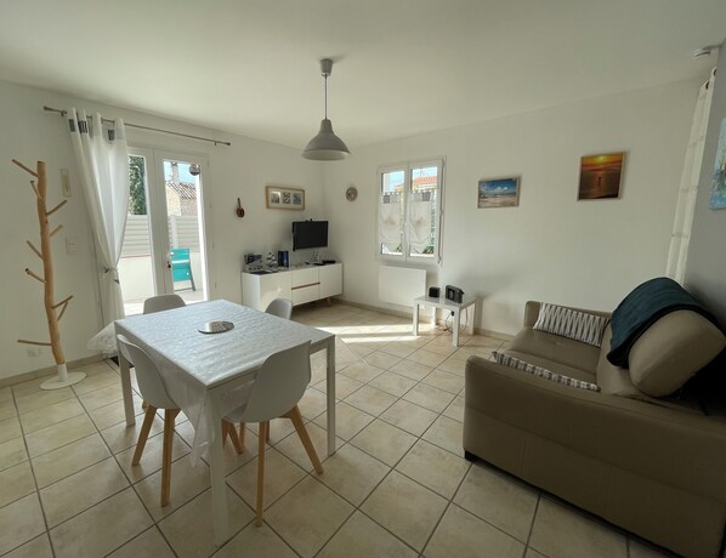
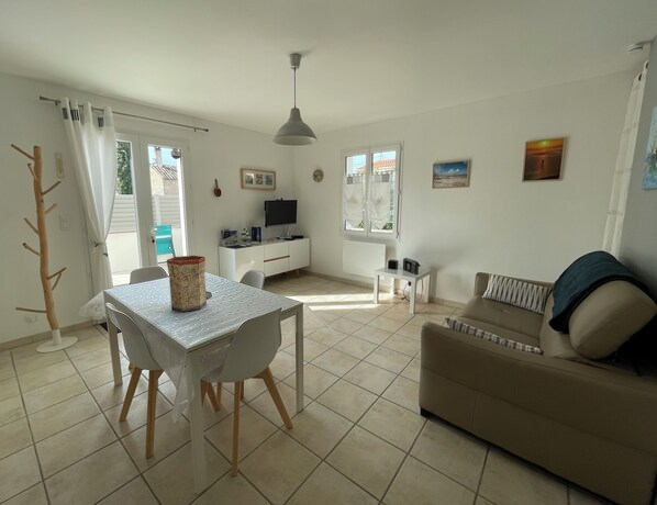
+ vase [166,255,208,313]
